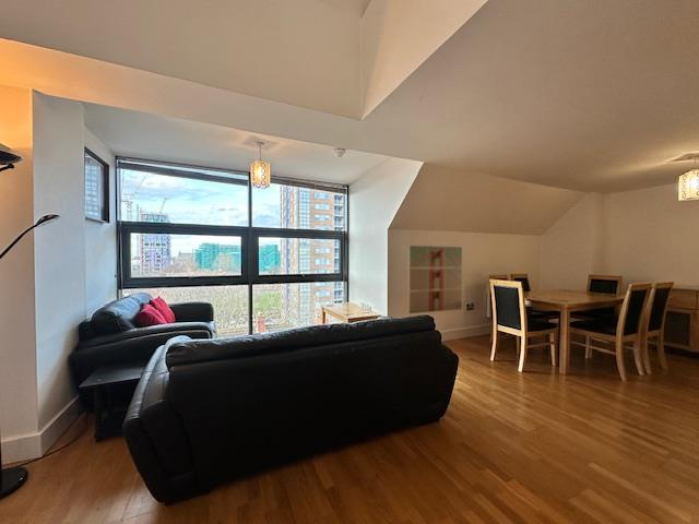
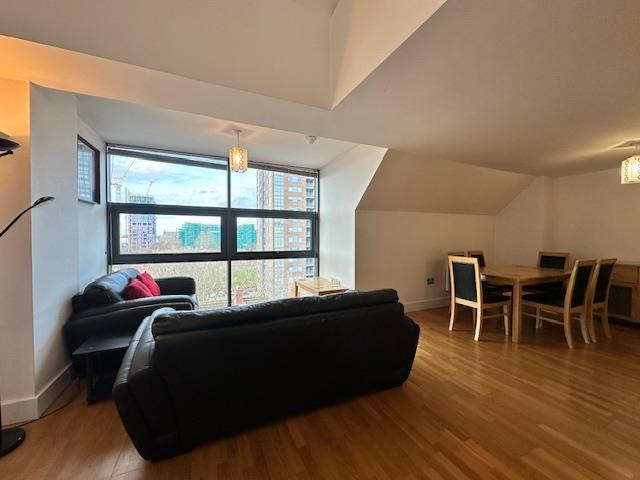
- wall art [407,245,463,314]
